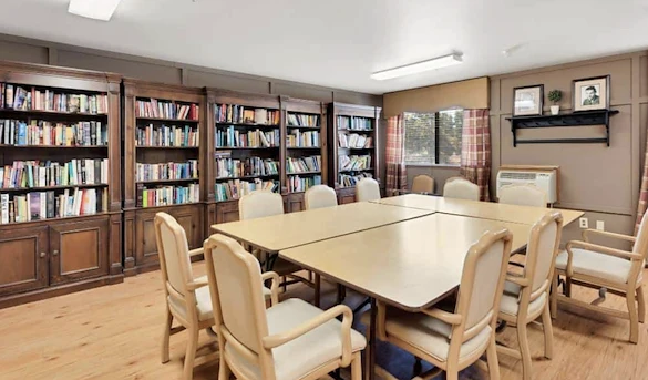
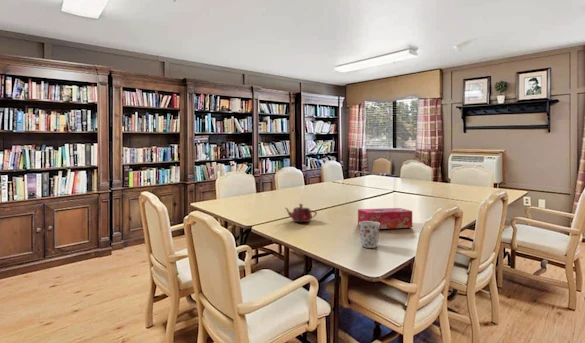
+ teapot [285,203,318,223]
+ tissue box [357,207,413,230]
+ cup [359,221,380,249]
